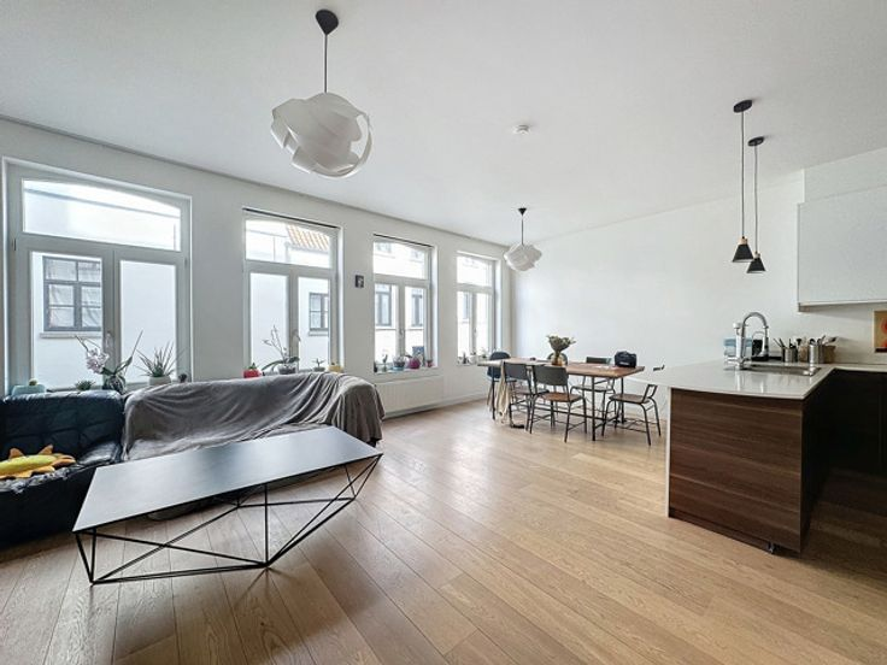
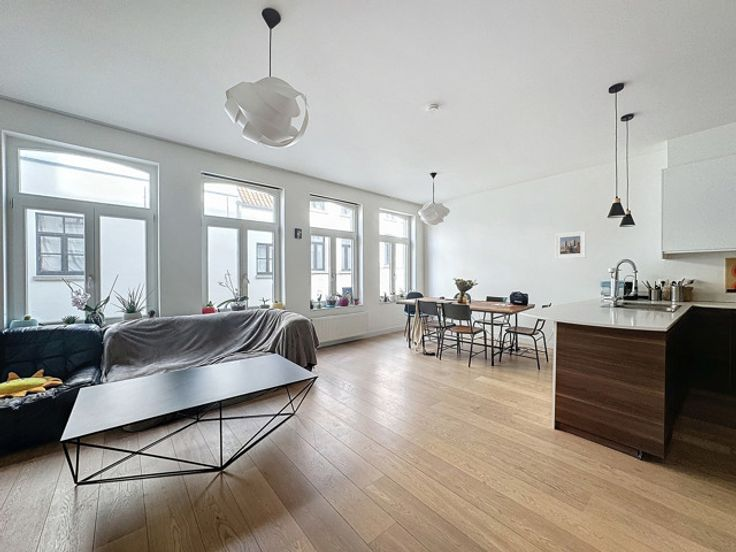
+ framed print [554,230,587,260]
